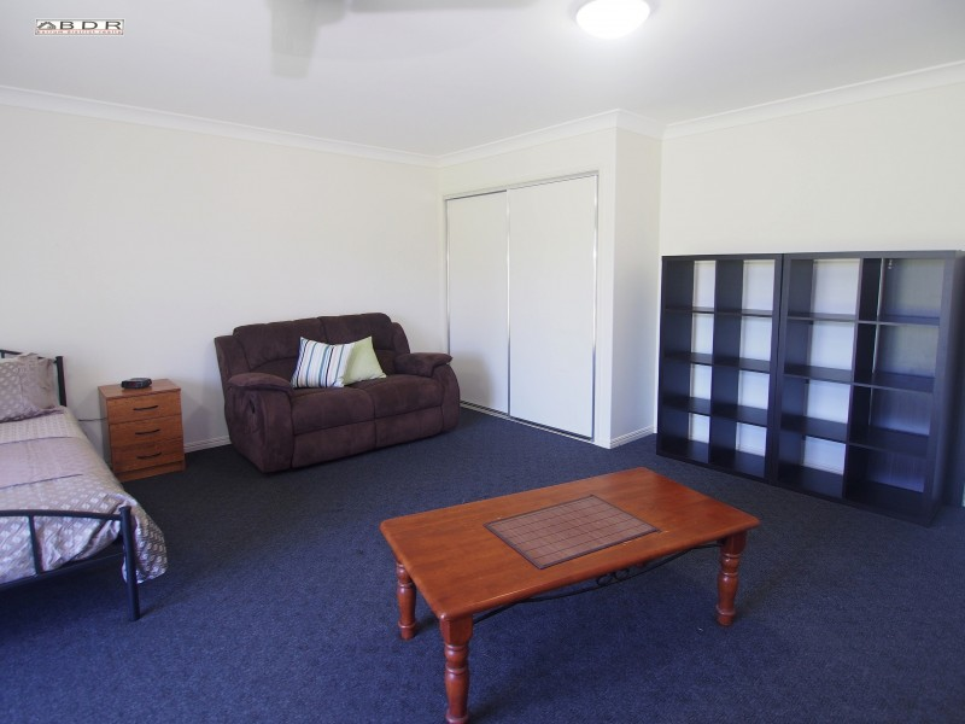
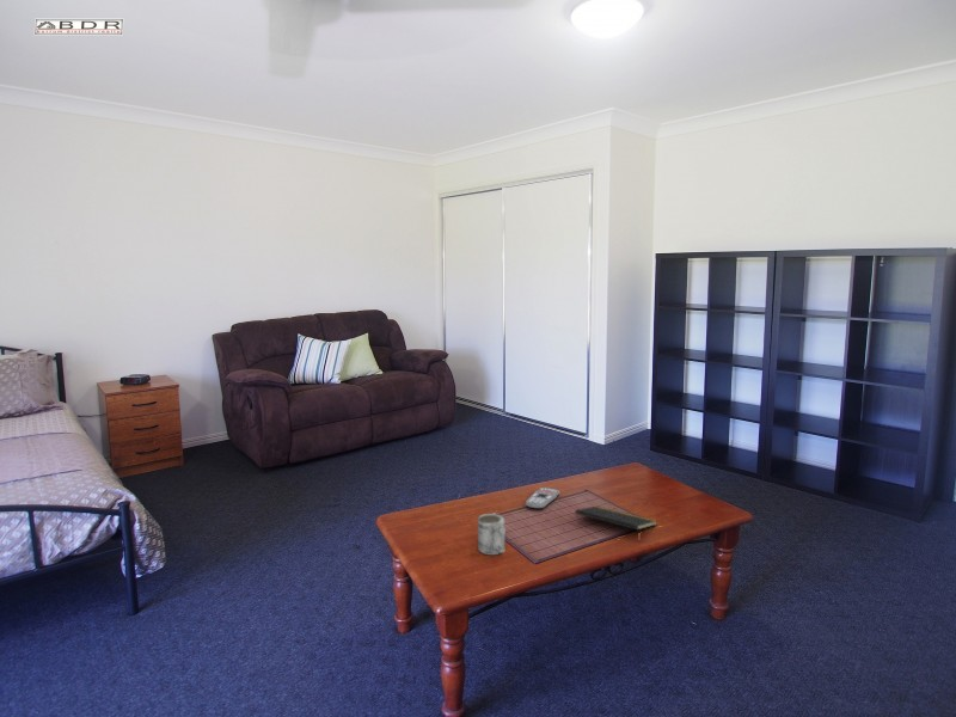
+ remote control [525,486,560,510]
+ mug [477,513,507,556]
+ notepad [575,505,658,532]
